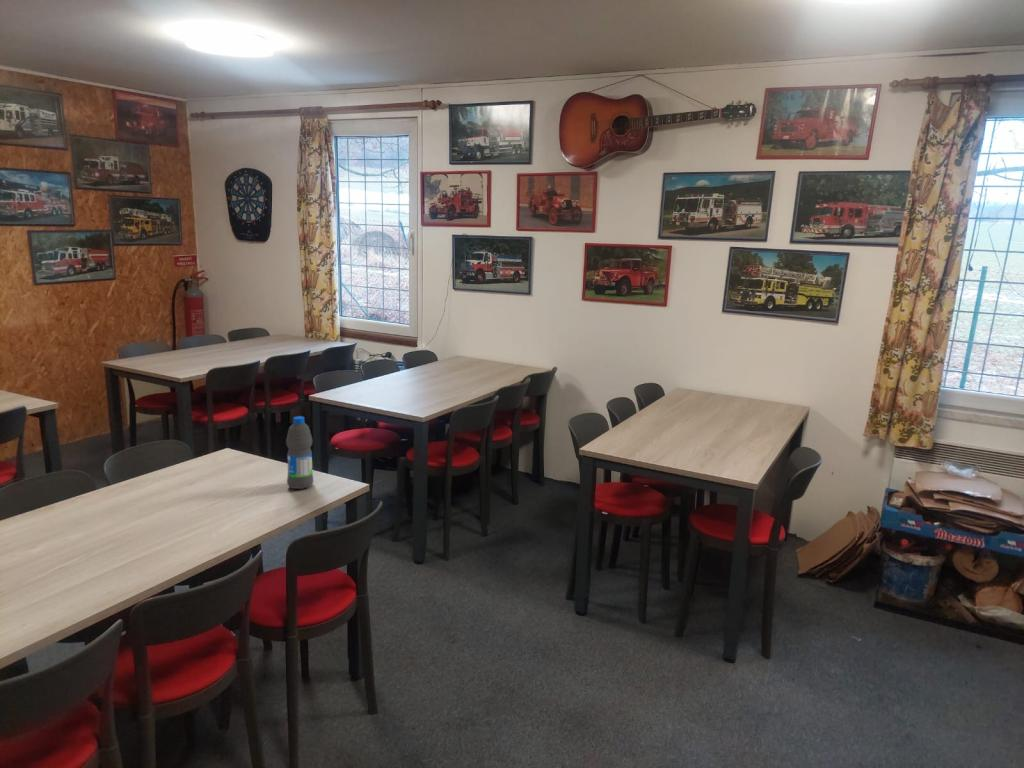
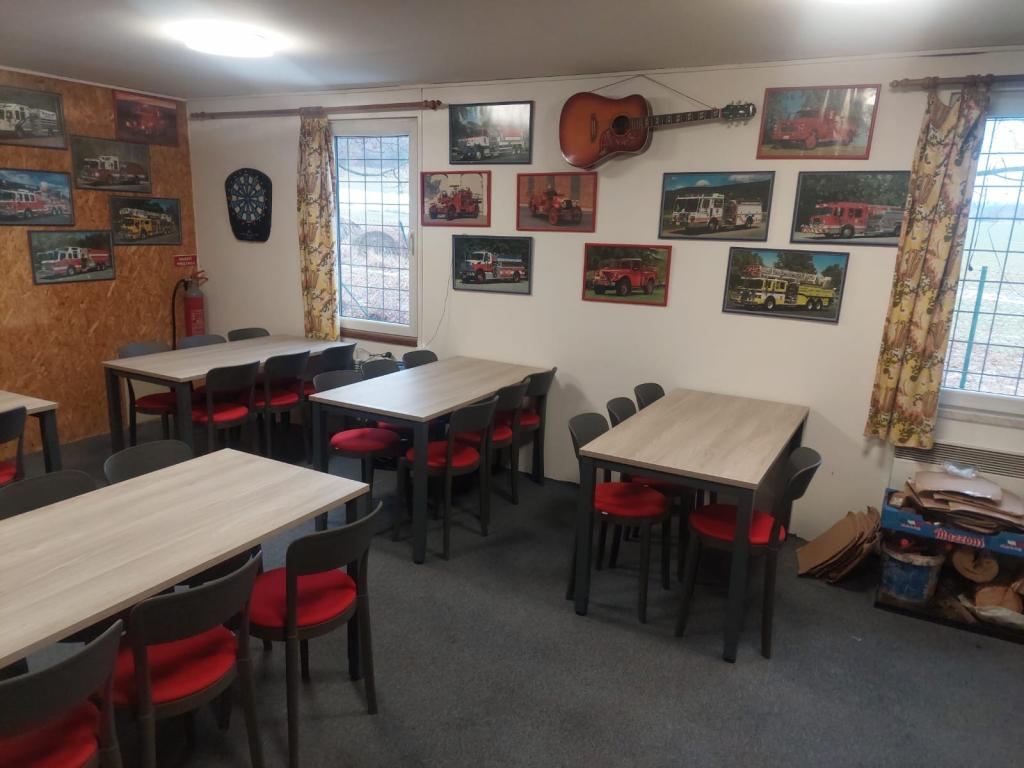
- water bottle [285,415,314,490]
